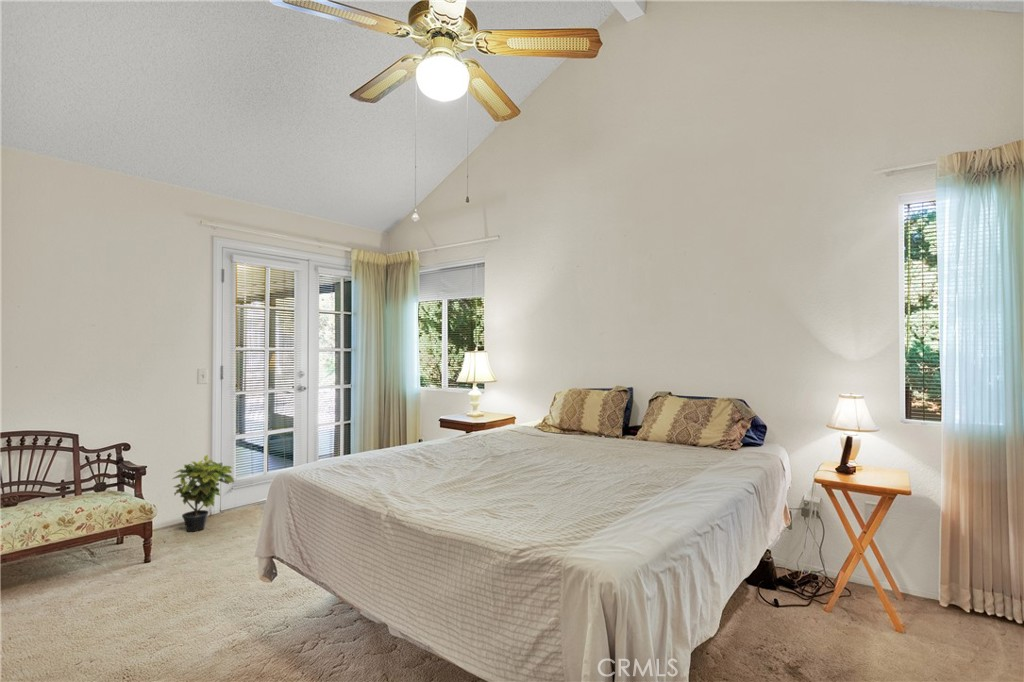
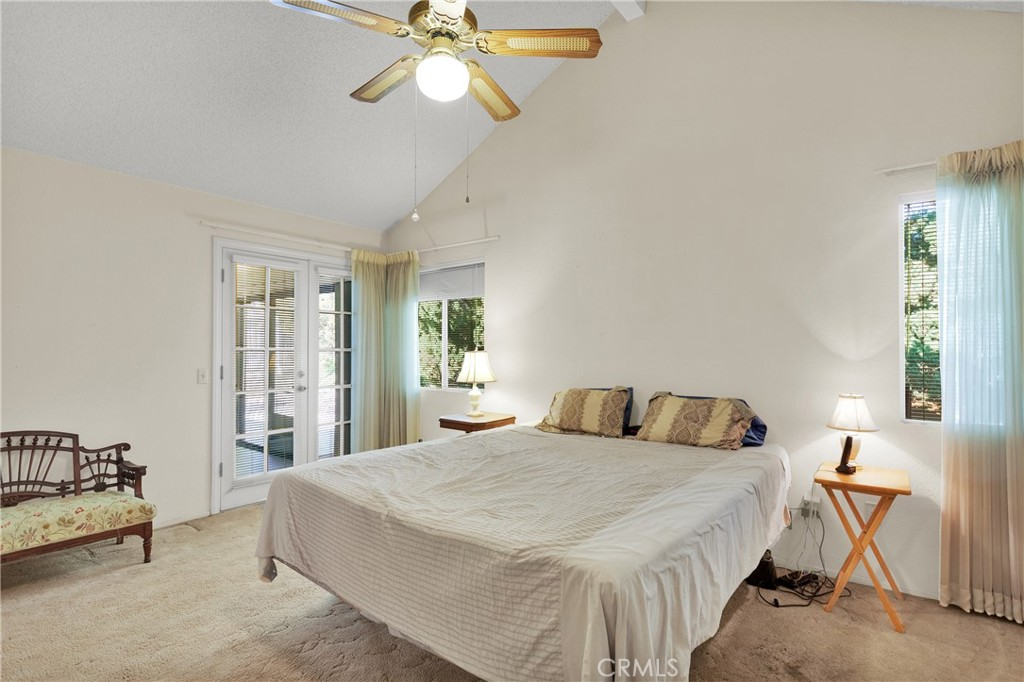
- potted plant [172,454,235,532]
